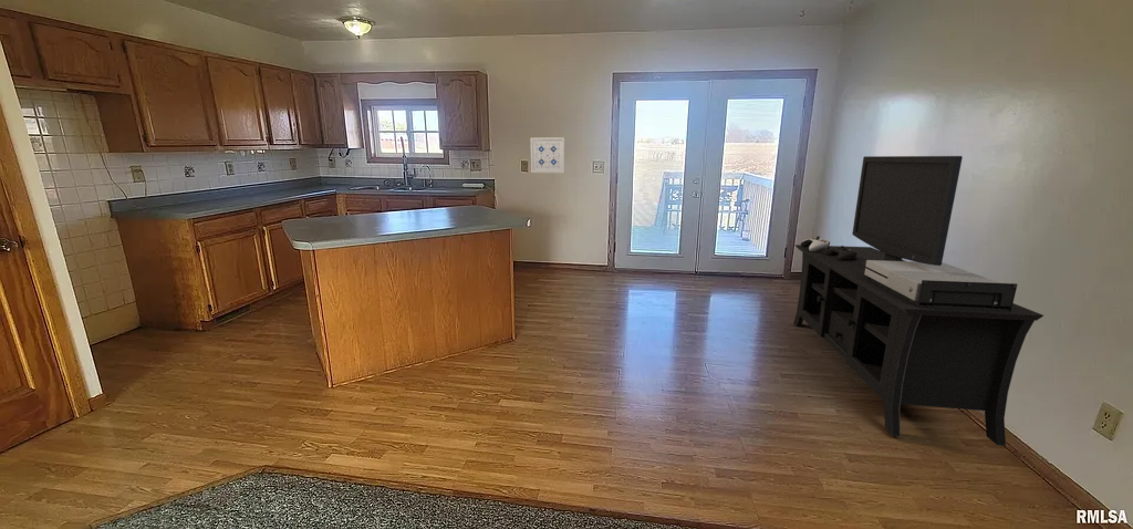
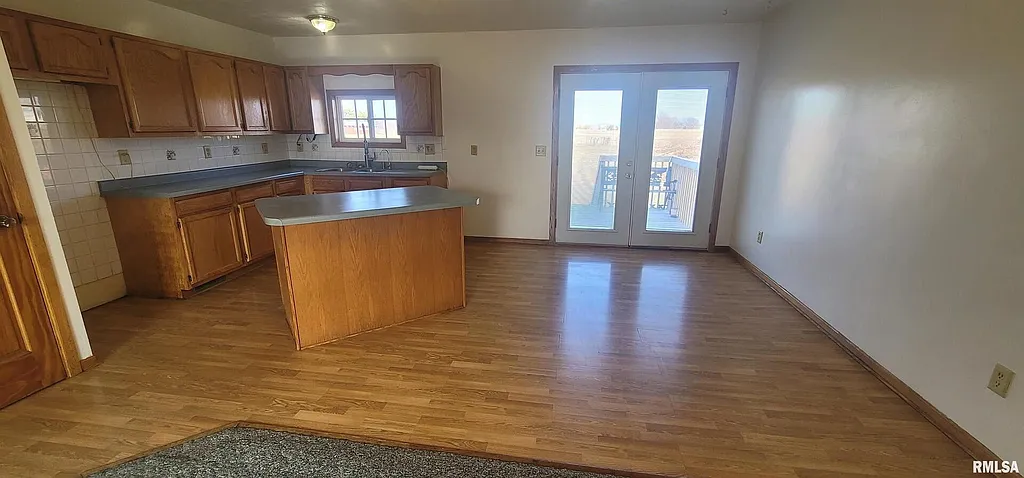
- wall art [529,136,565,174]
- media console [792,155,1044,447]
